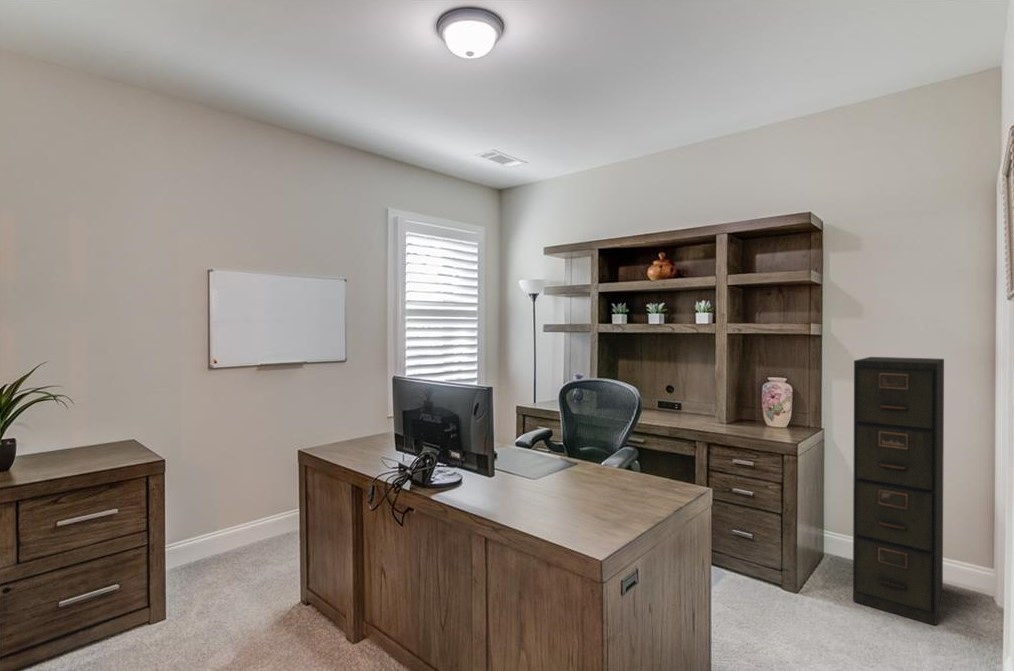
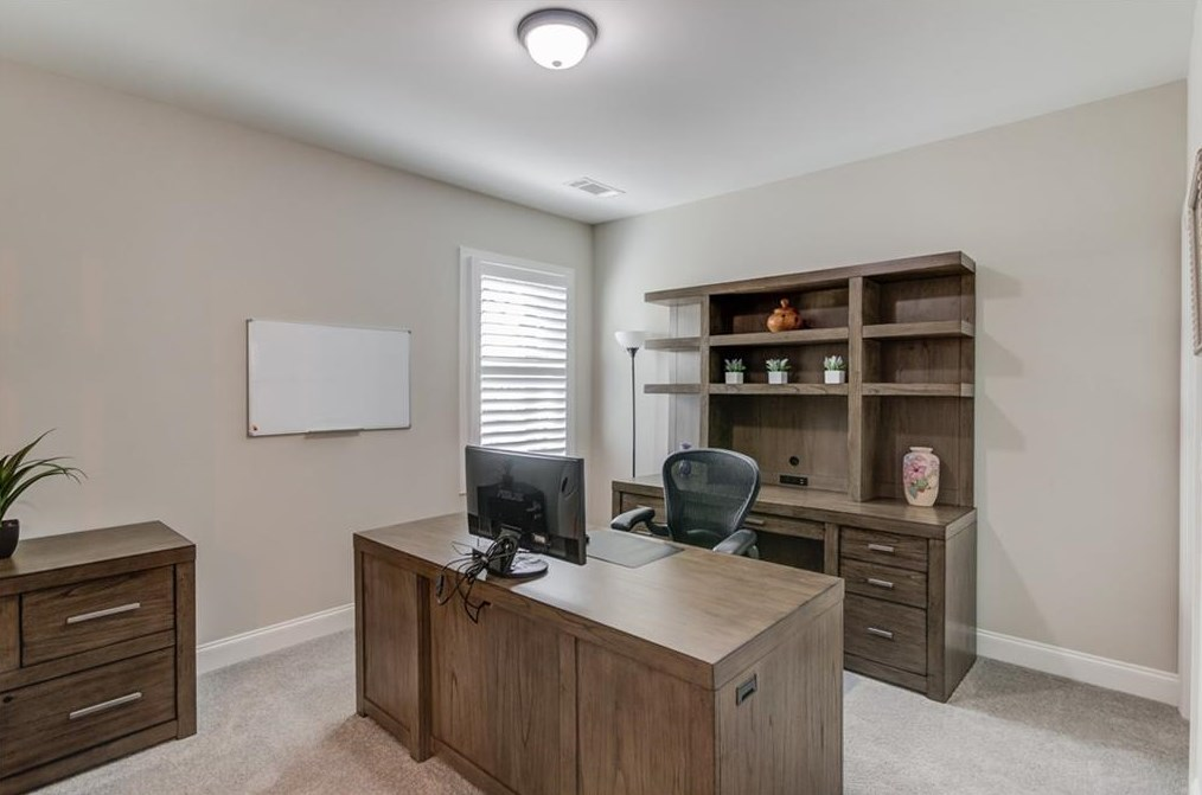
- filing cabinet [852,356,945,627]
